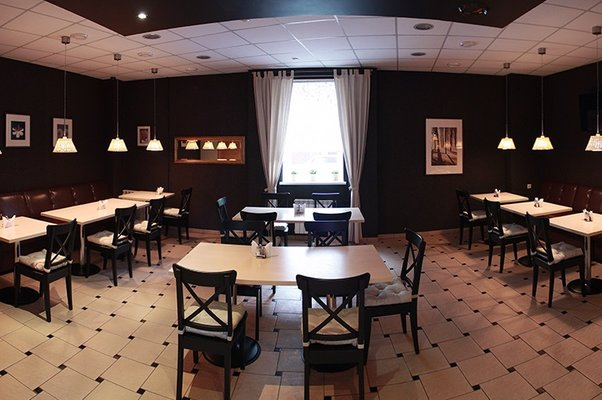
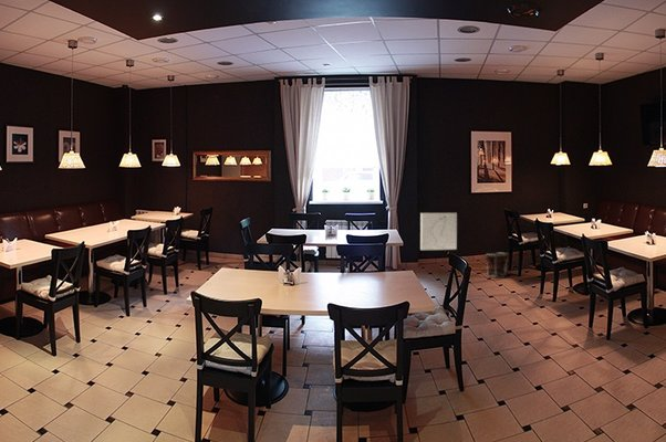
+ wall art [419,212,458,251]
+ waste bin [485,252,509,278]
